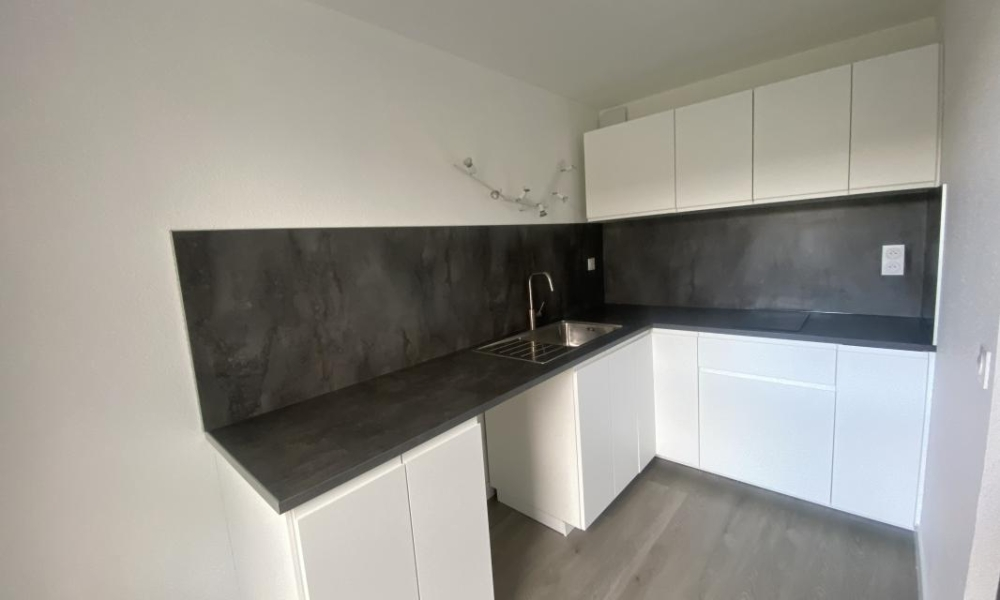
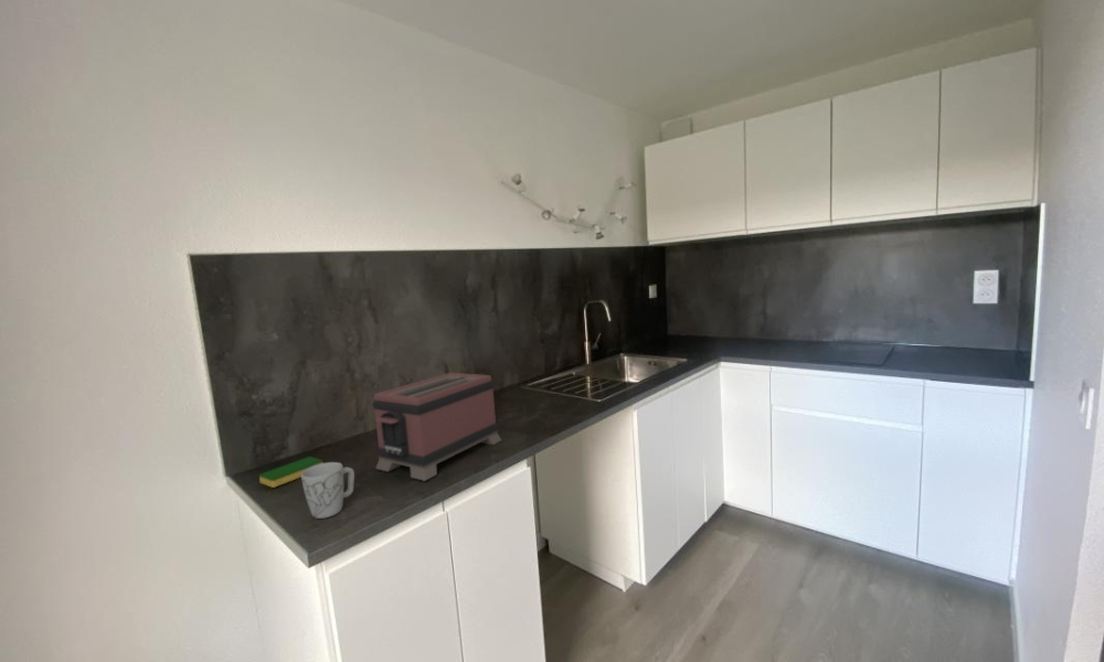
+ mug [300,461,355,520]
+ dish sponge [258,456,325,489]
+ toaster [371,372,502,482]
